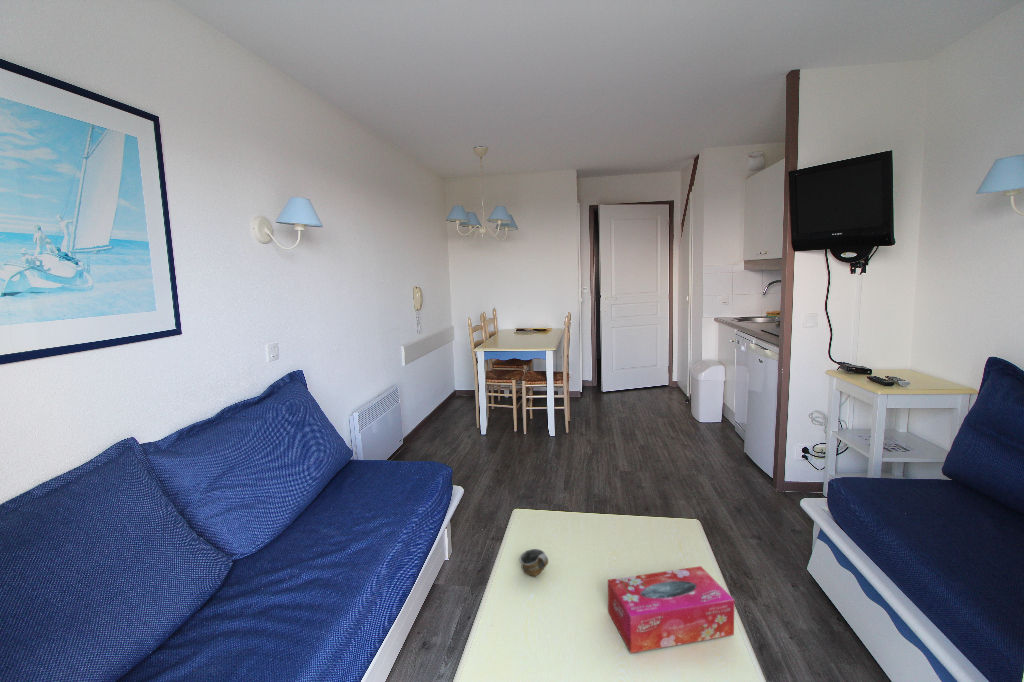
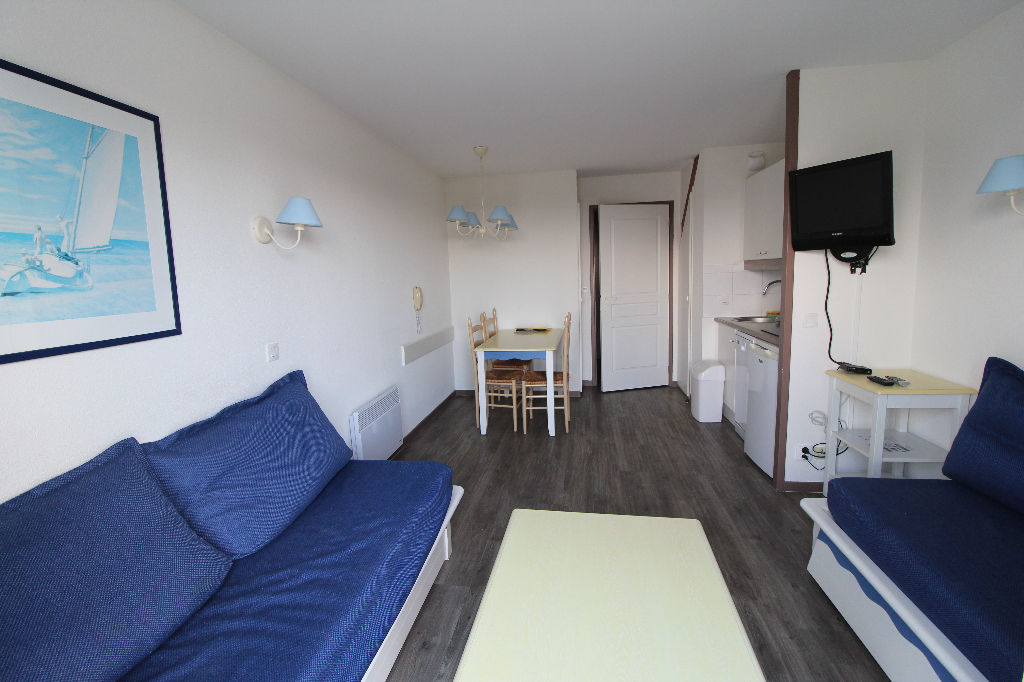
- tissue box [607,565,735,654]
- cup [519,548,549,578]
